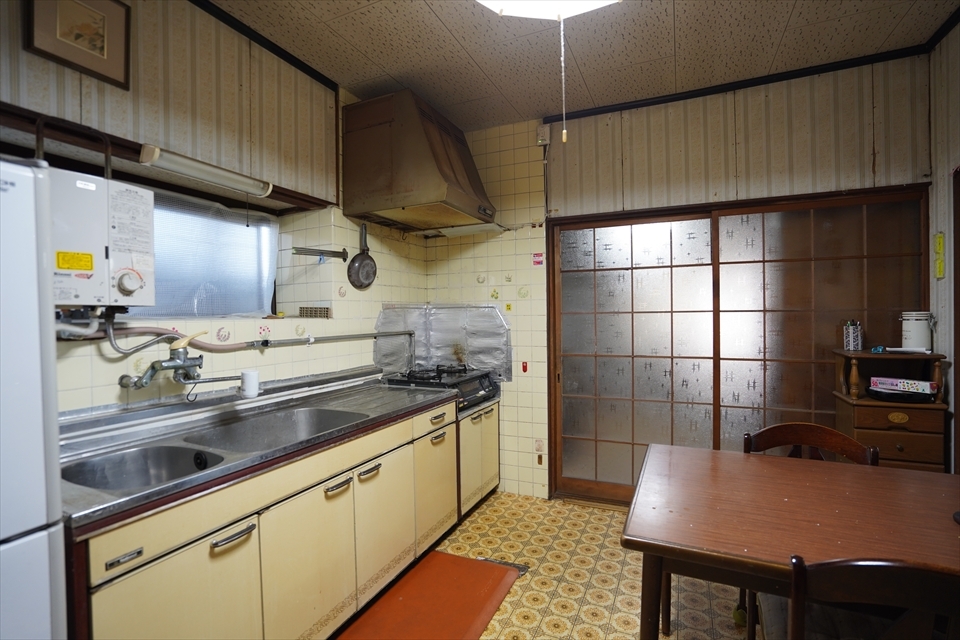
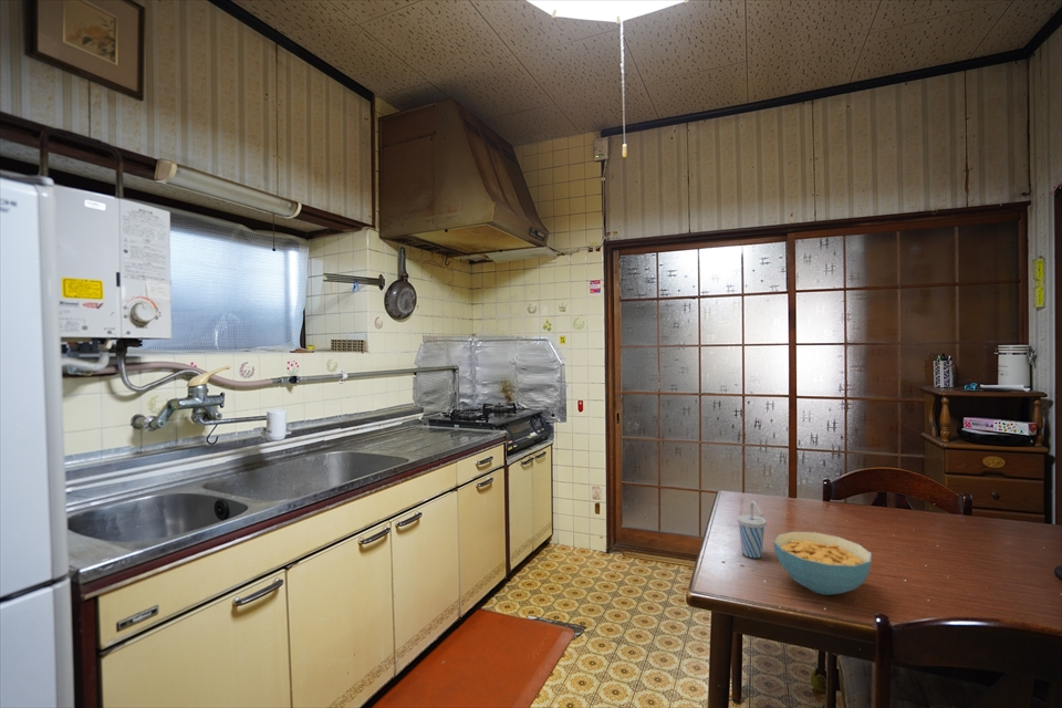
+ cereal bowl [772,531,873,596]
+ cup [736,500,768,559]
